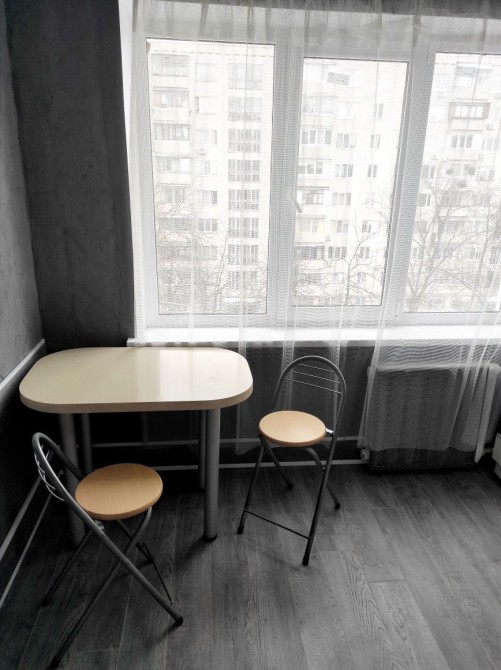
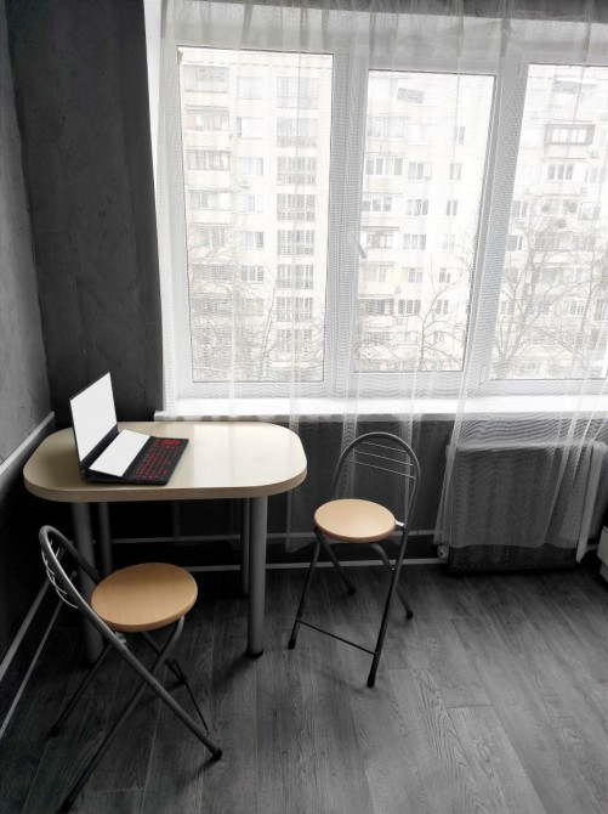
+ laptop [67,369,191,485]
